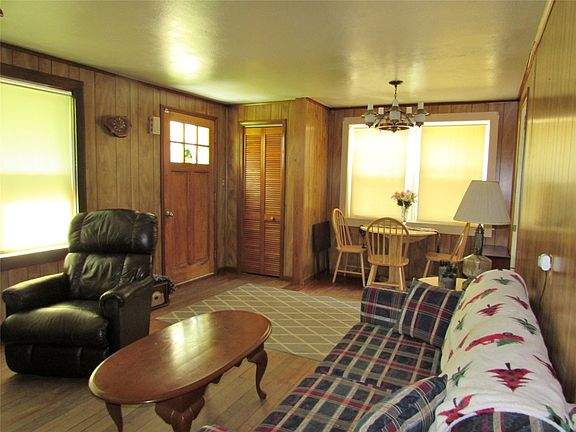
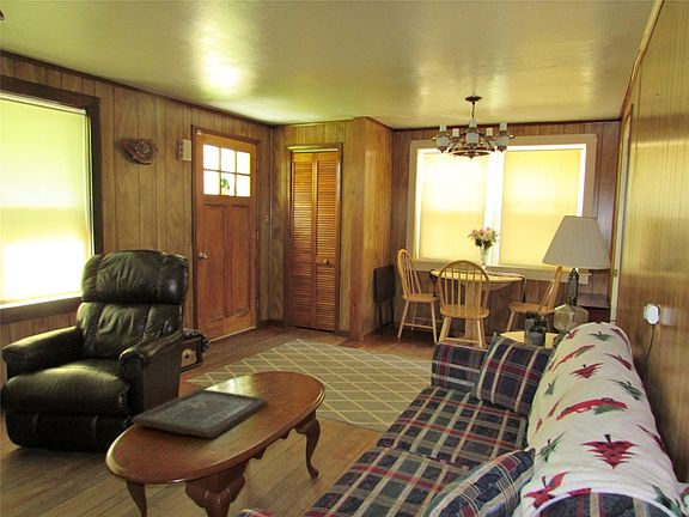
+ board game [130,388,268,439]
